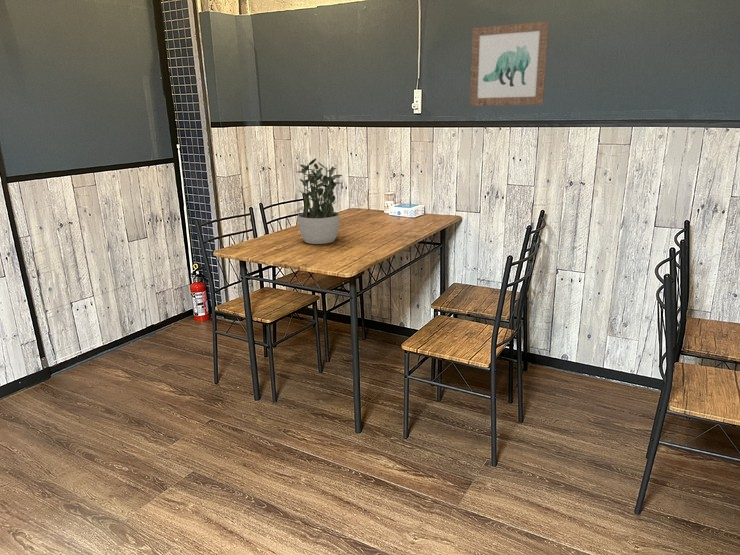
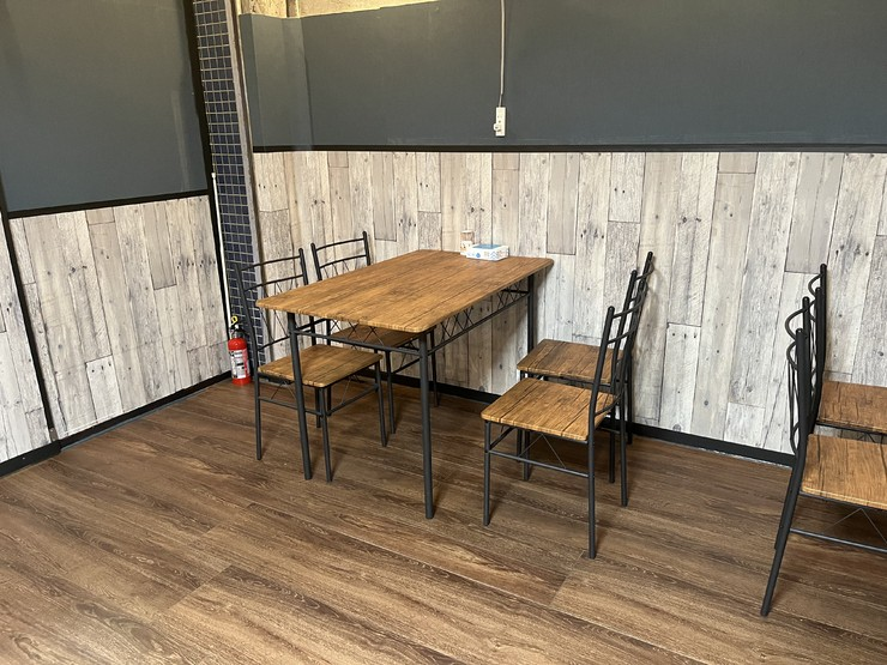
- wall art [469,20,550,107]
- potted plant [297,157,343,245]
